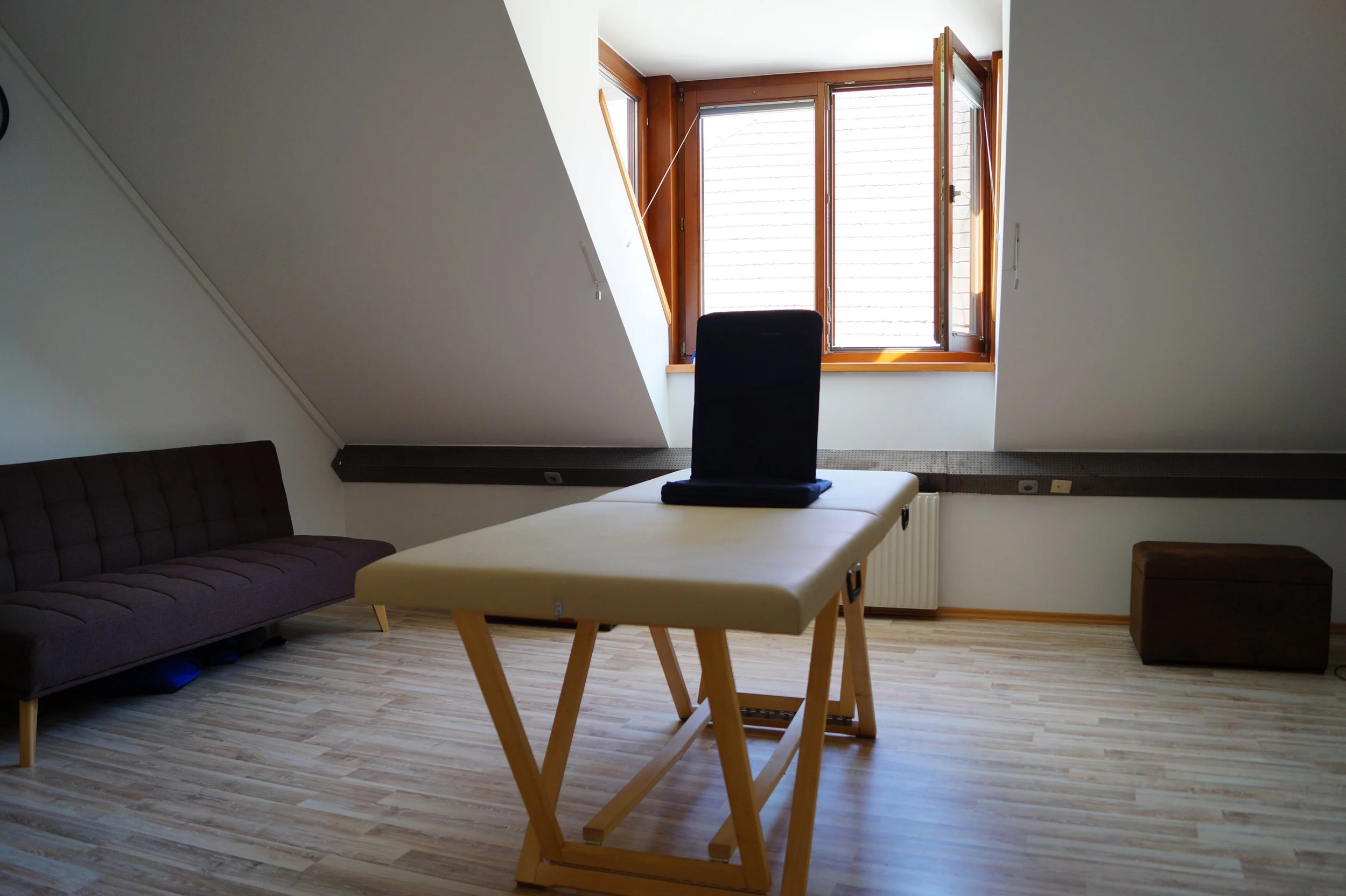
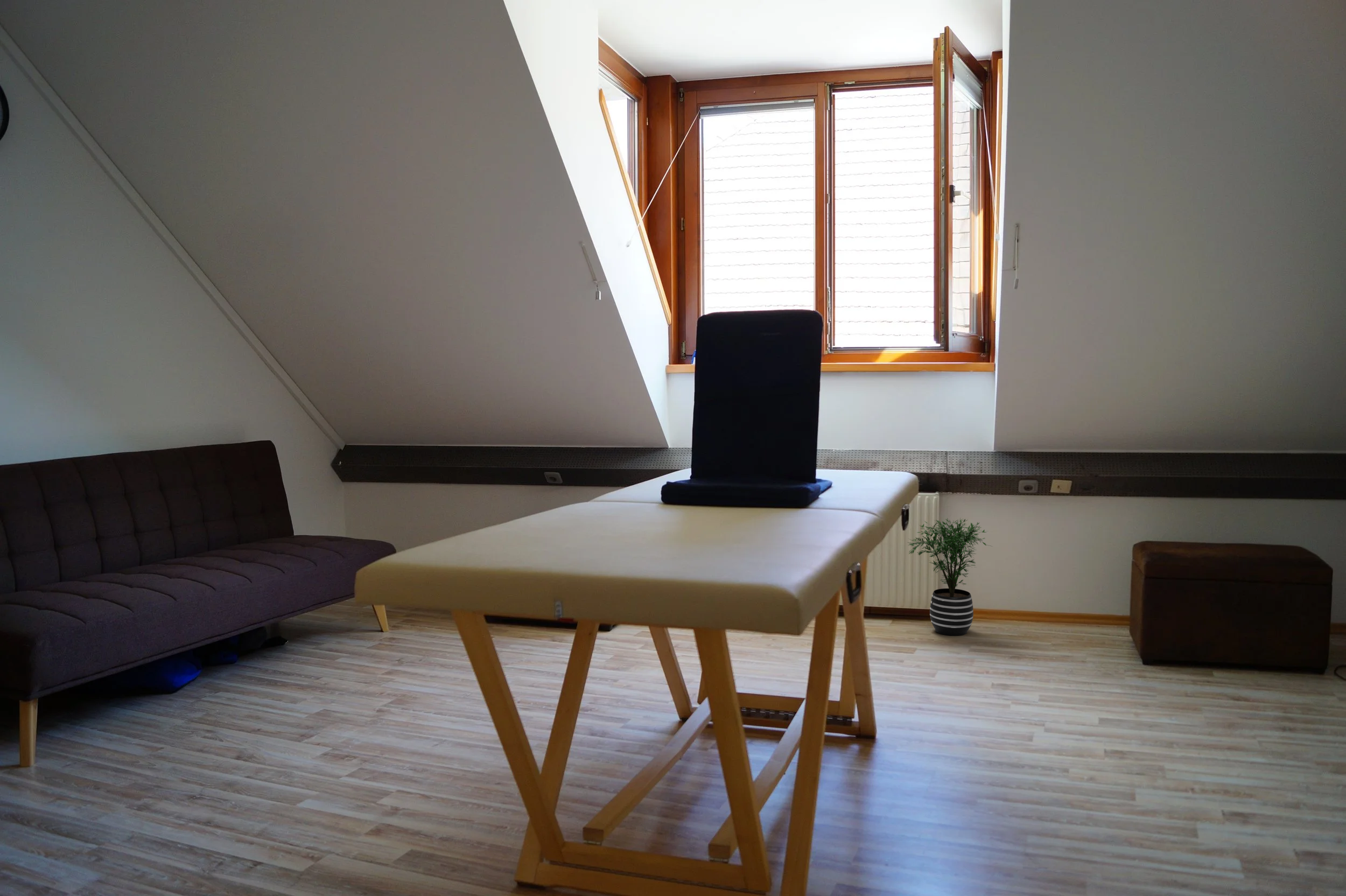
+ potted plant [907,517,993,636]
